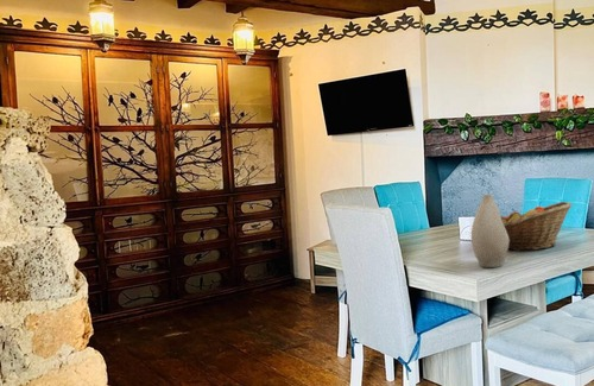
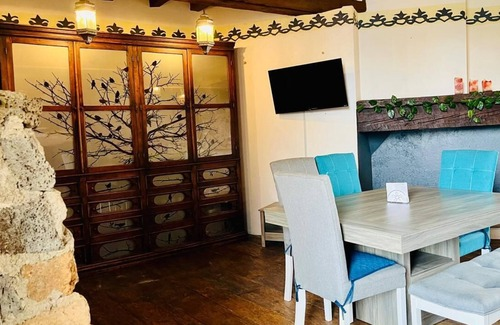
- vase [470,194,510,268]
- fruit basket [500,201,574,252]
